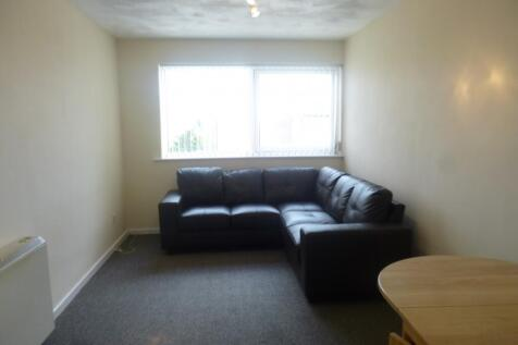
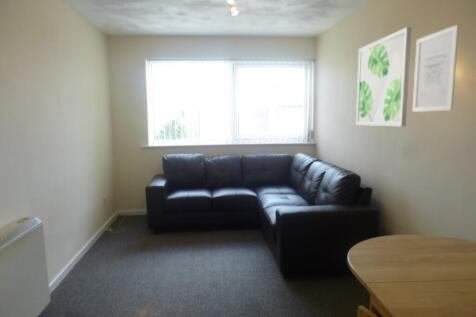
+ wall art [355,26,413,127]
+ wall art [411,24,460,113]
